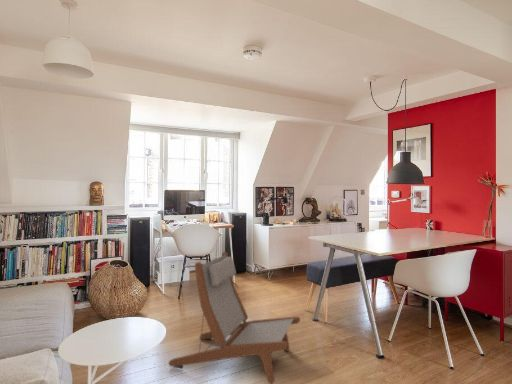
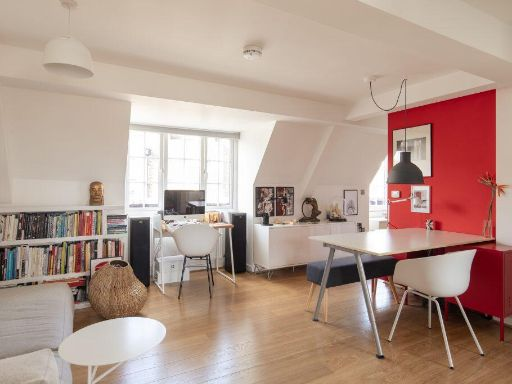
- lounge chair [168,251,301,384]
